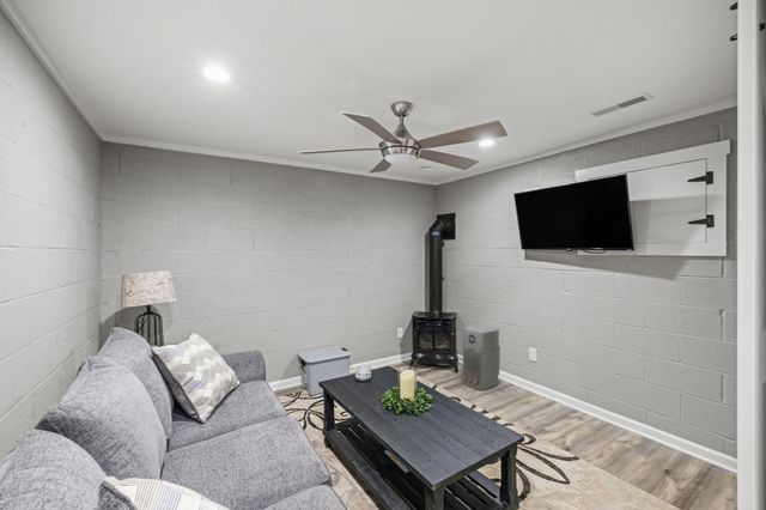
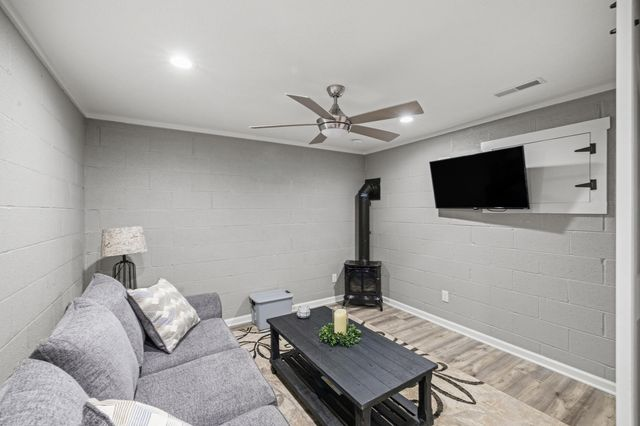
- air purifier [461,324,501,391]
